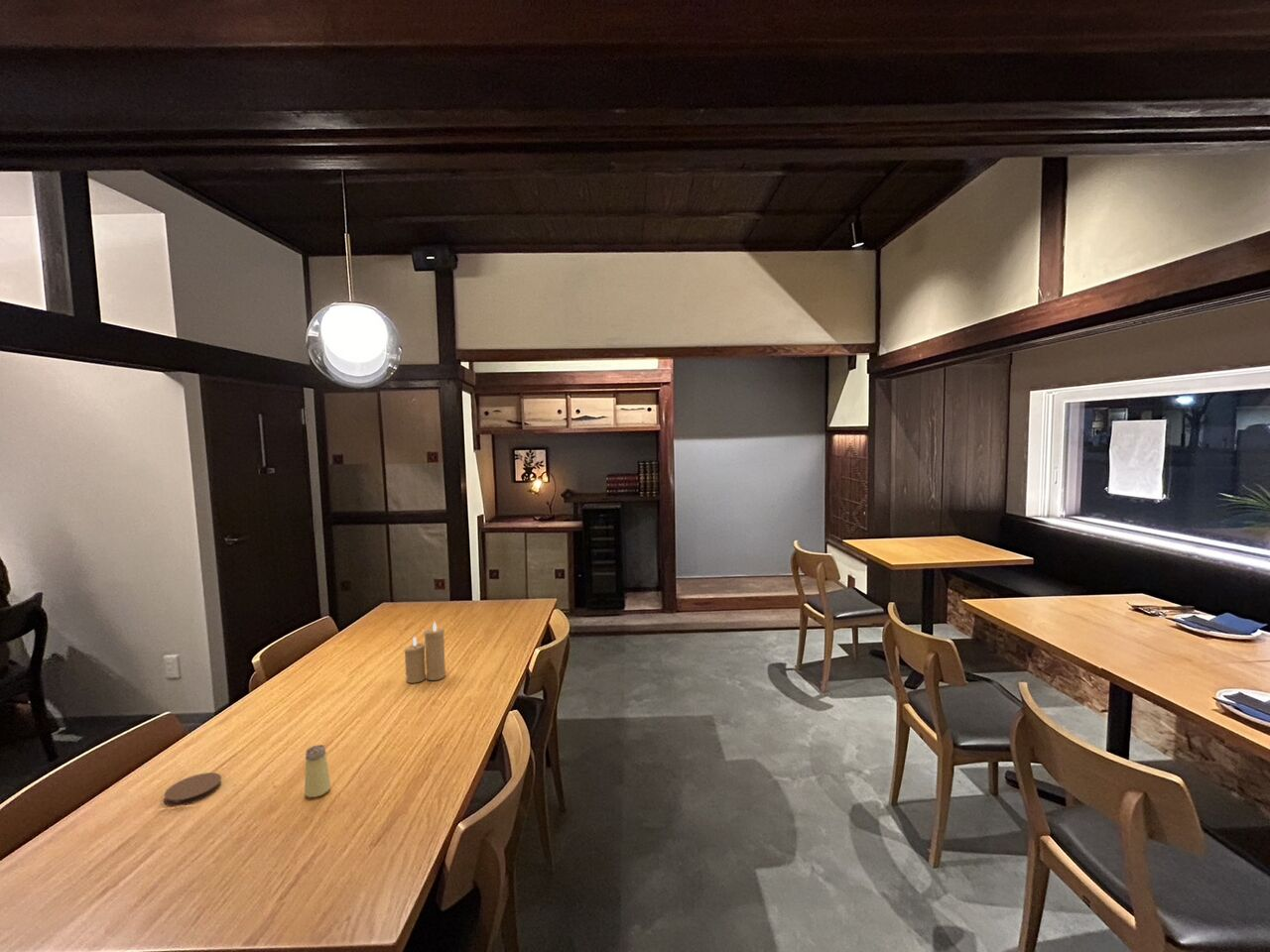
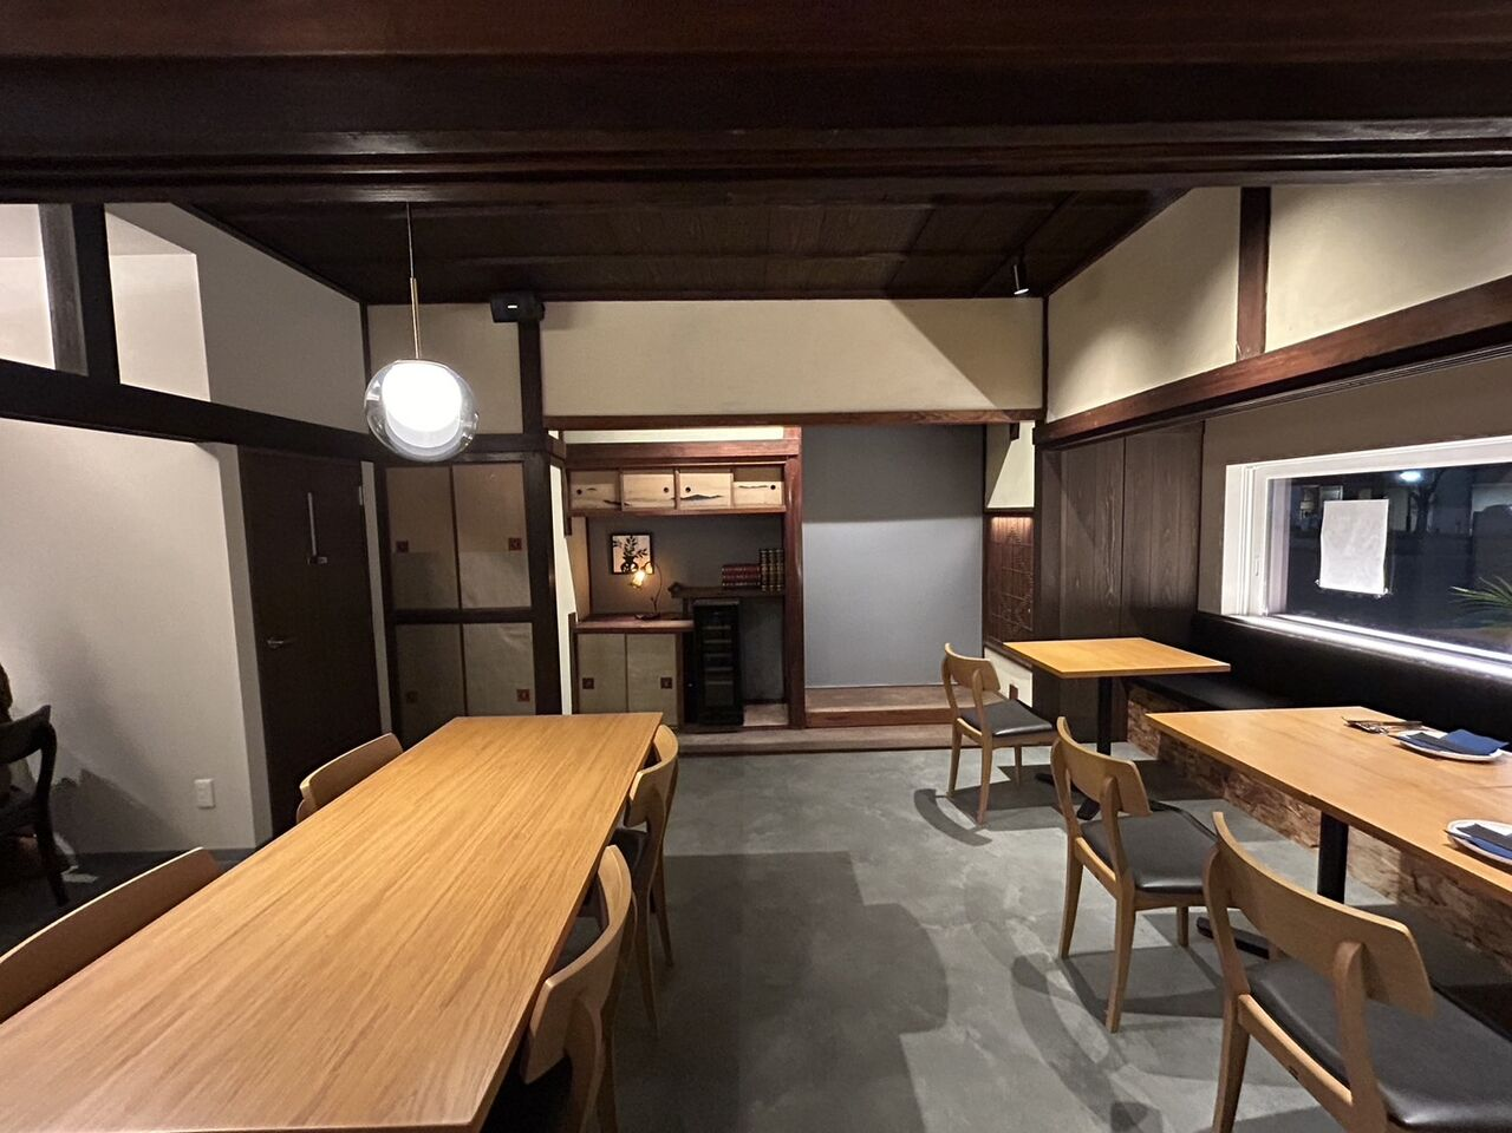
- saltshaker [304,744,331,798]
- coaster [163,772,222,807]
- candle [404,622,446,684]
